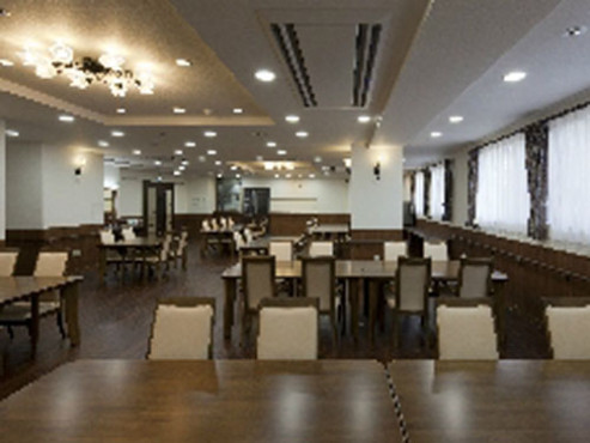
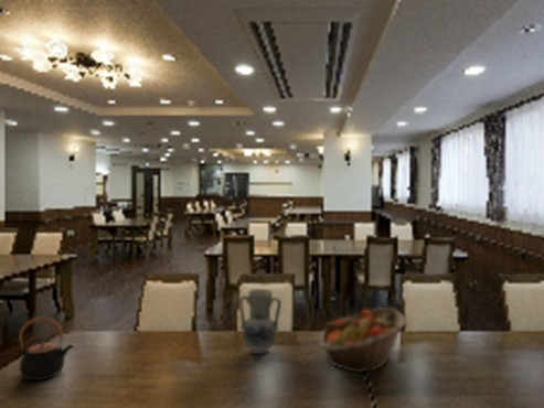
+ teapot [18,316,75,382]
+ vase [238,288,282,355]
+ fruit basket [319,307,408,374]
